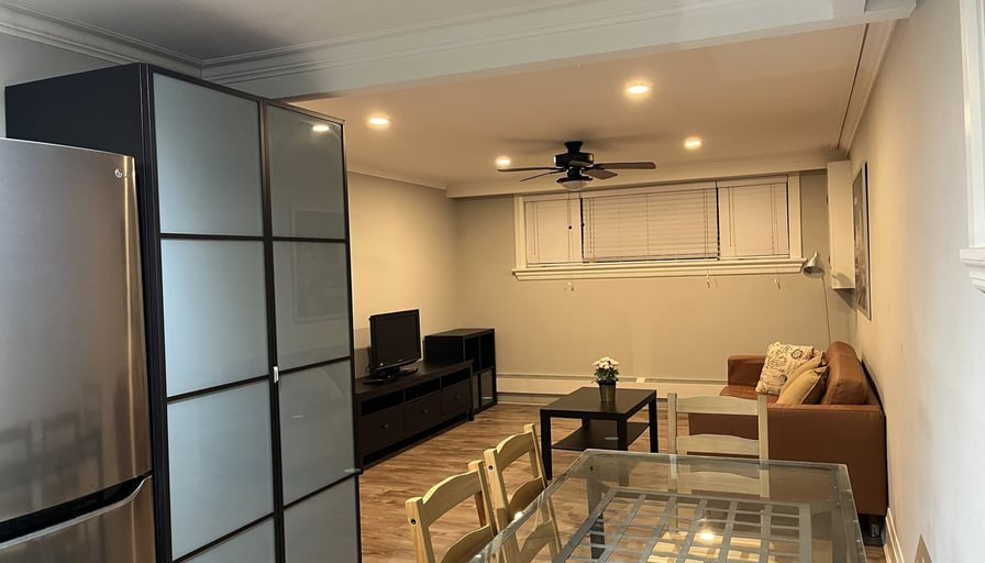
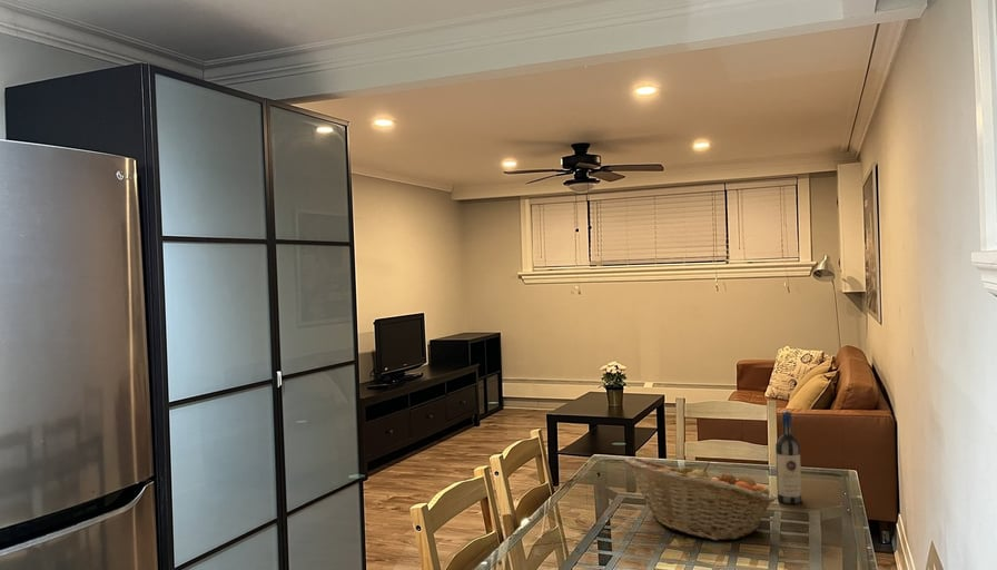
+ fruit basket [623,456,778,541]
+ wine bottle [774,410,802,504]
